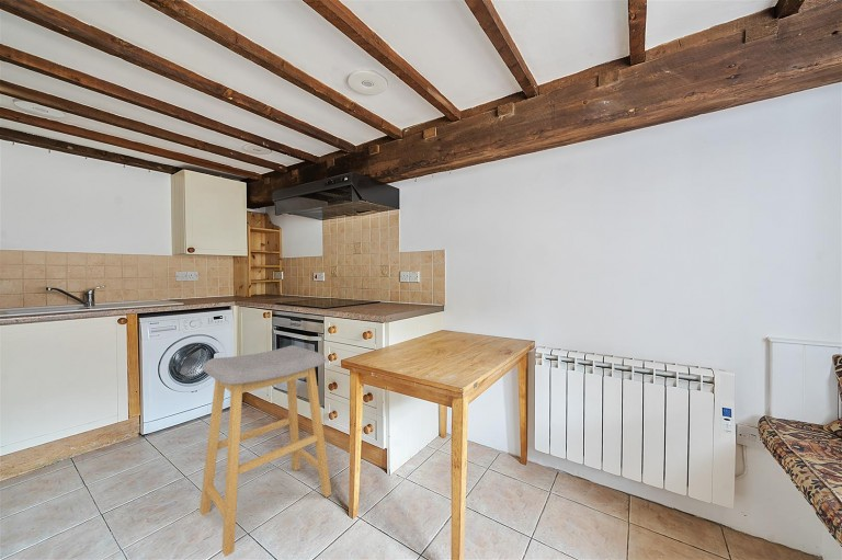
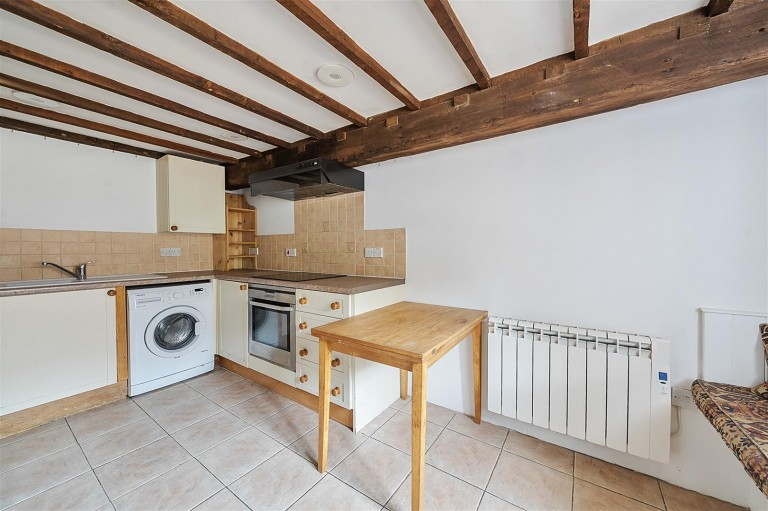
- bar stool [198,344,332,558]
